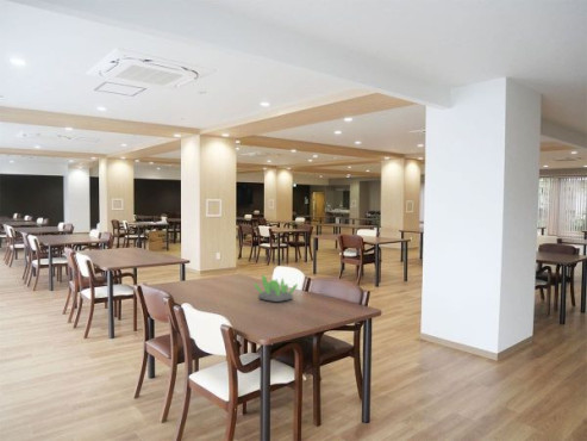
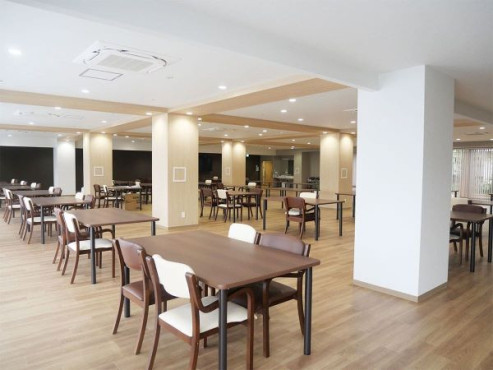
- succulent plant [252,273,299,303]
